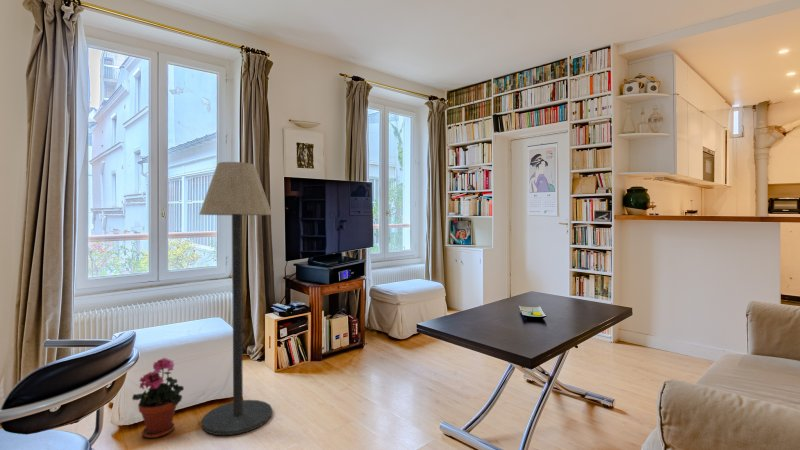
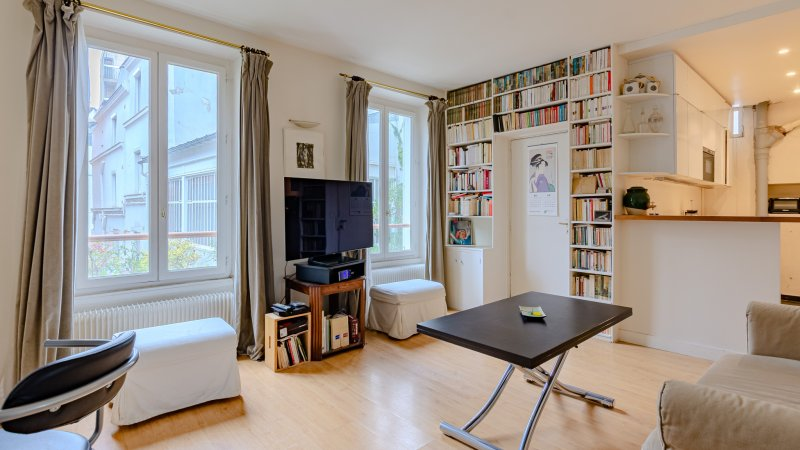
- floor lamp [198,161,273,436]
- potted plant [131,357,185,439]
